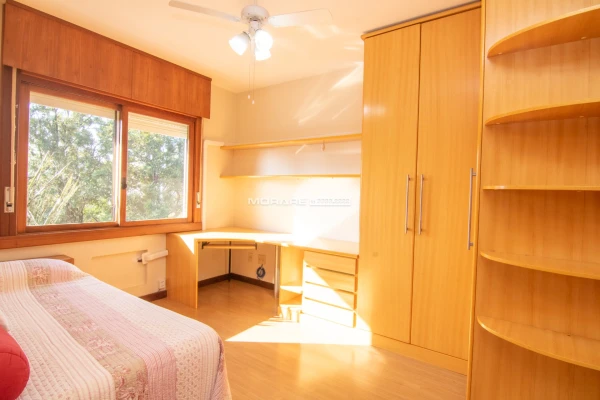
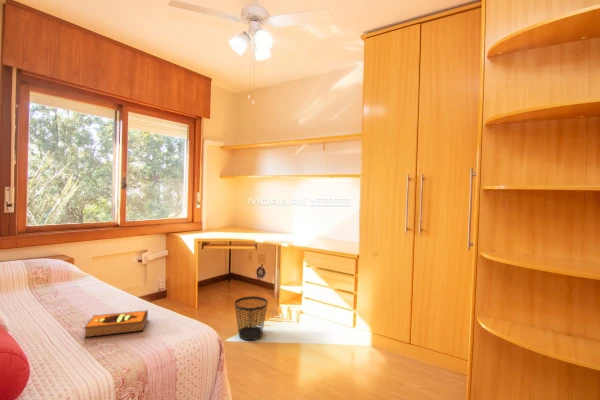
+ wastebasket [234,295,269,341]
+ hardback book [83,309,149,338]
